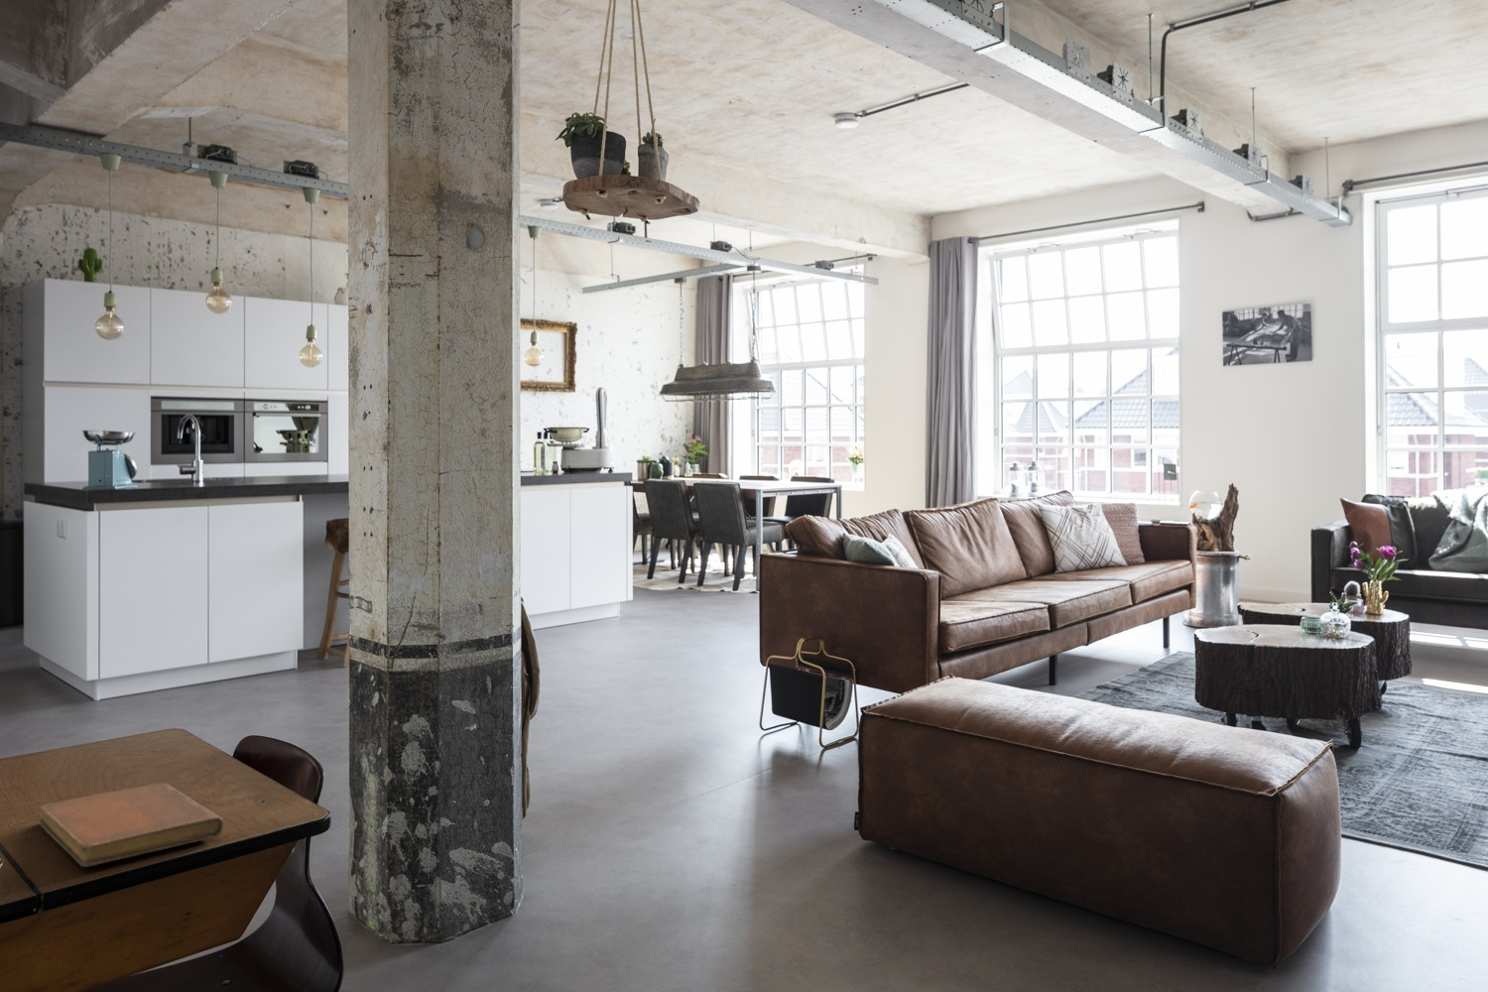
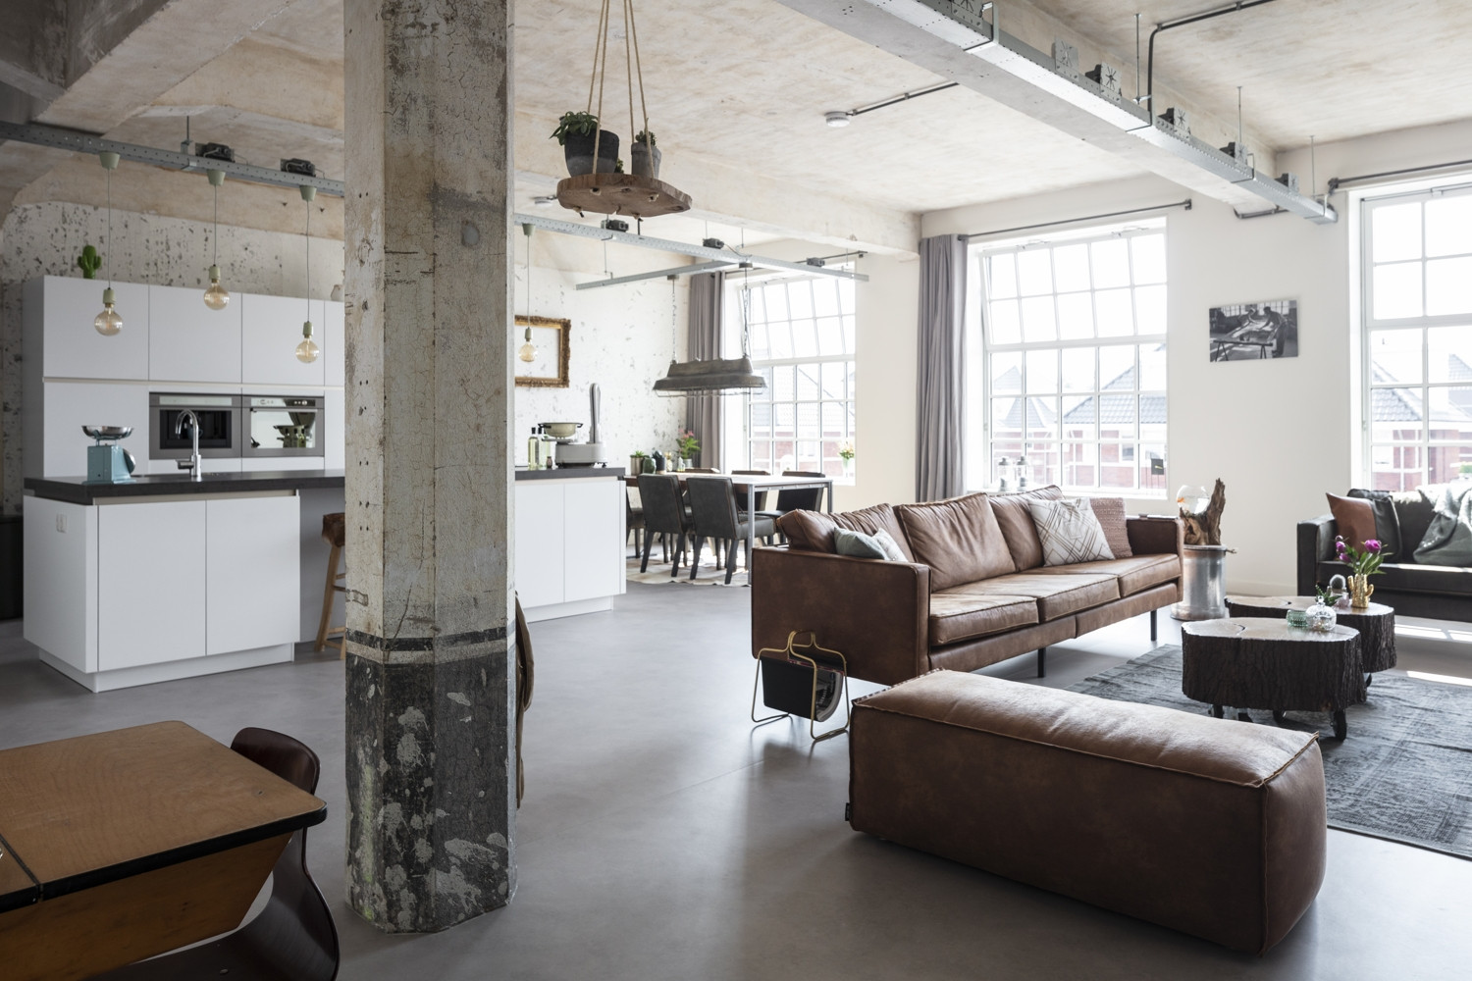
- notebook [38,783,224,868]
